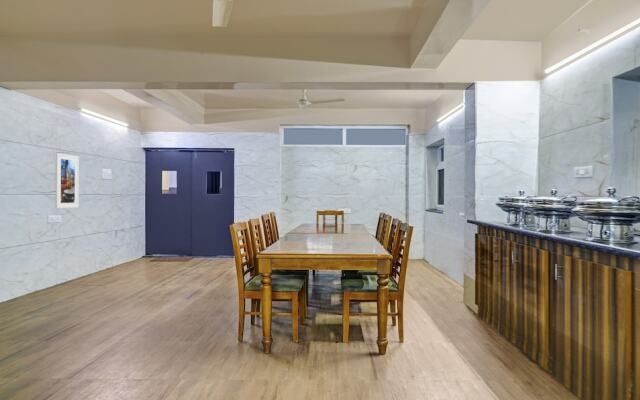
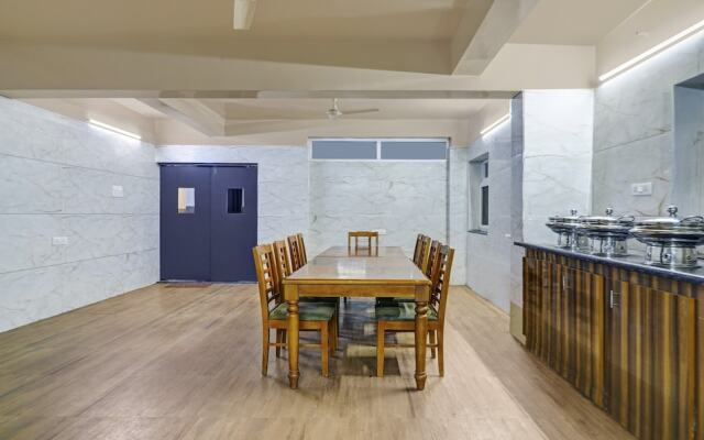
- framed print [54,152,80,209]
